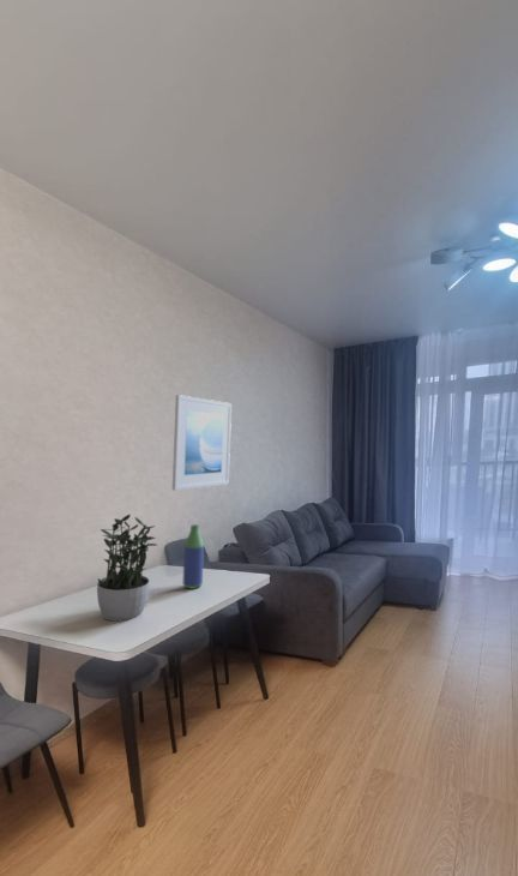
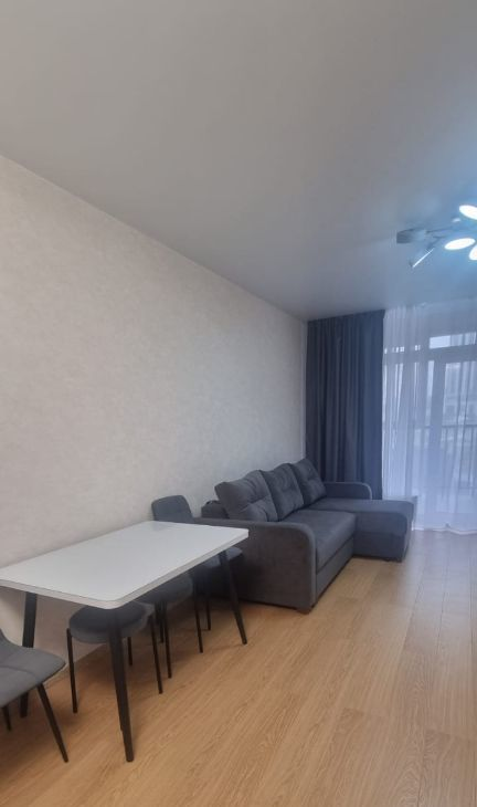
- bottle [181,523,205,590]
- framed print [171,394,233,492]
- potted plant [96,514,158,623]
